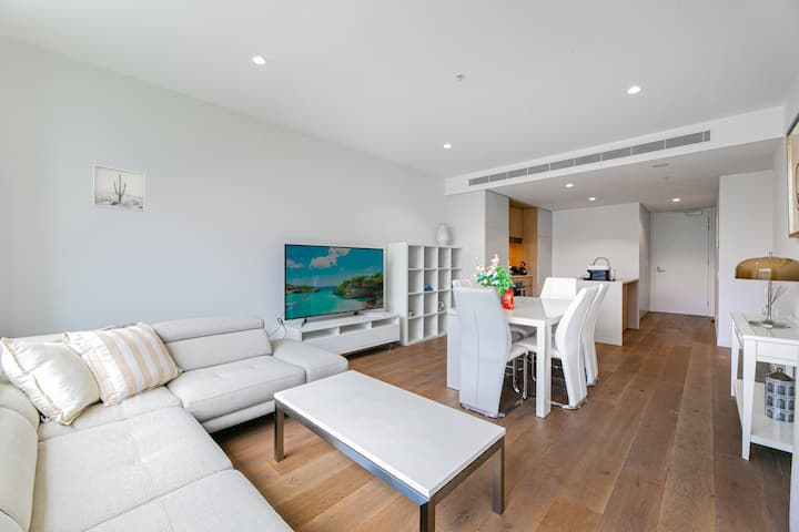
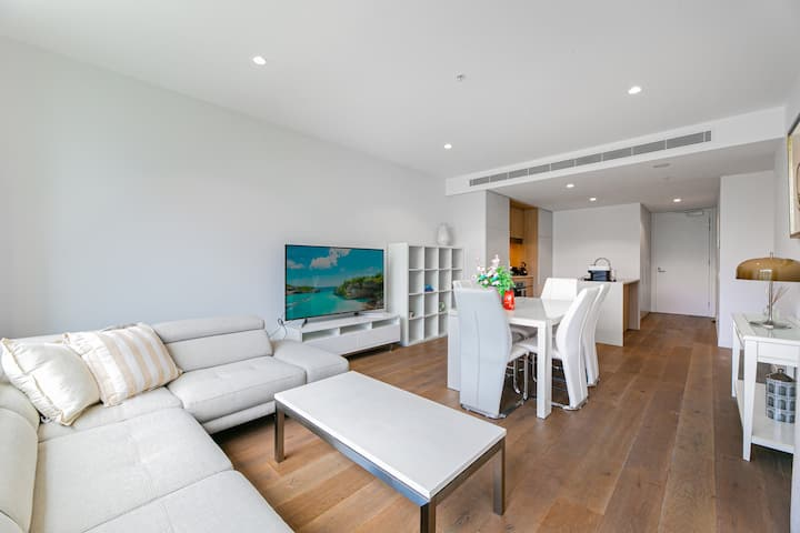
- wall art [92,164,146,213]
